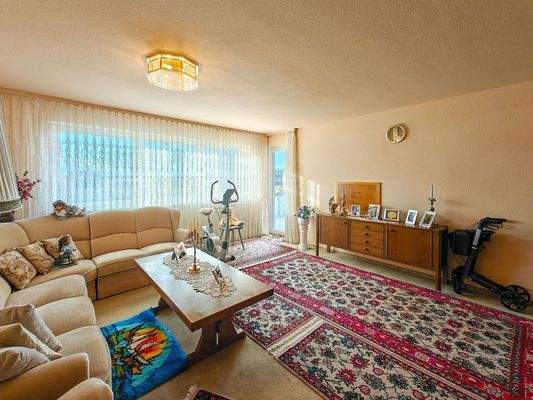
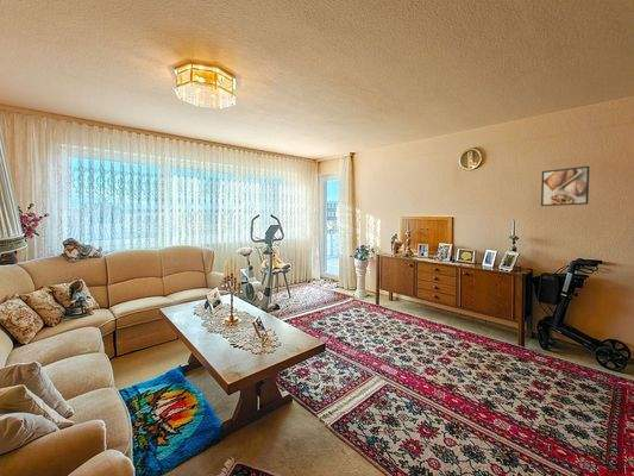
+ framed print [540,165,591,207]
